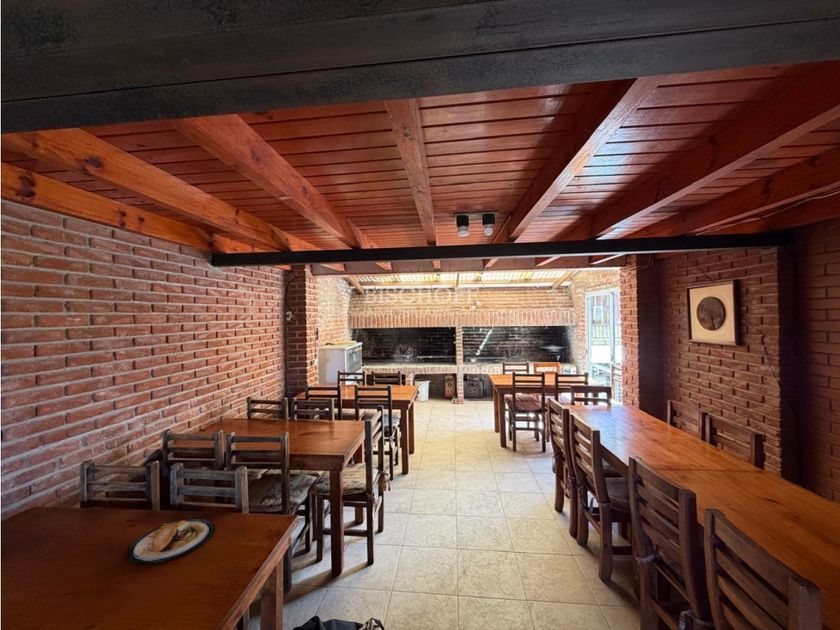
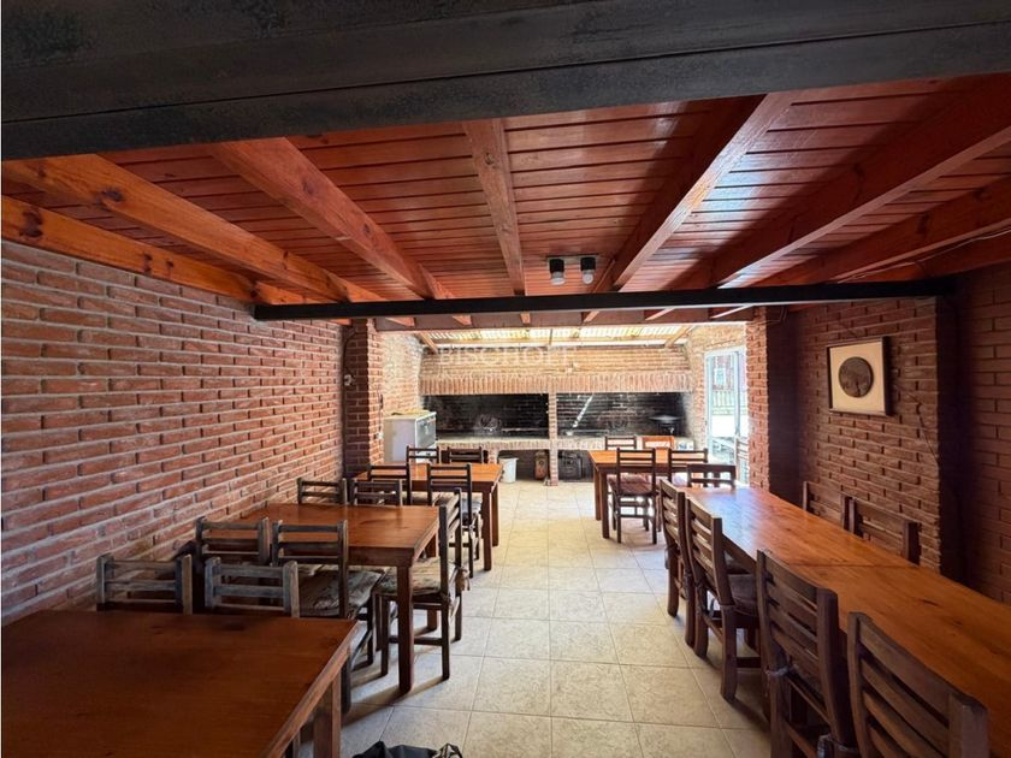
- plate [126,518,216,565]
